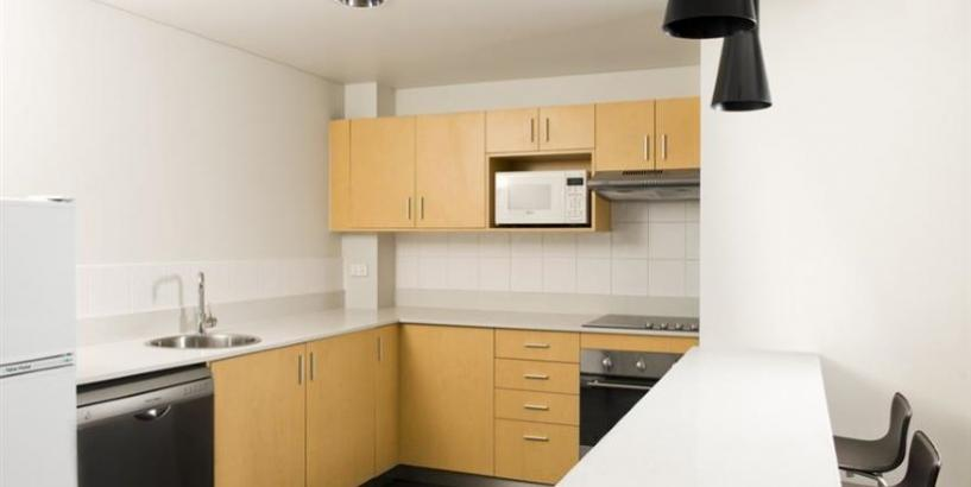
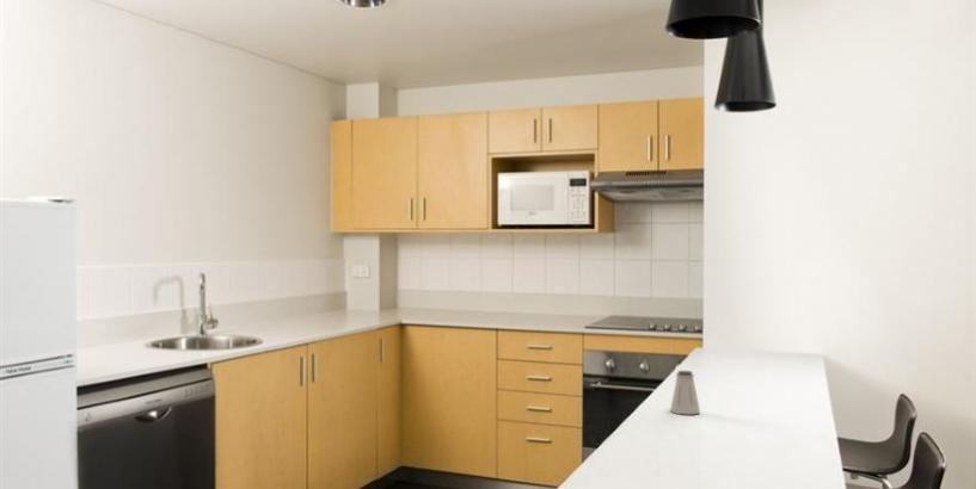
+ saltshaker [669,370,701,415]
